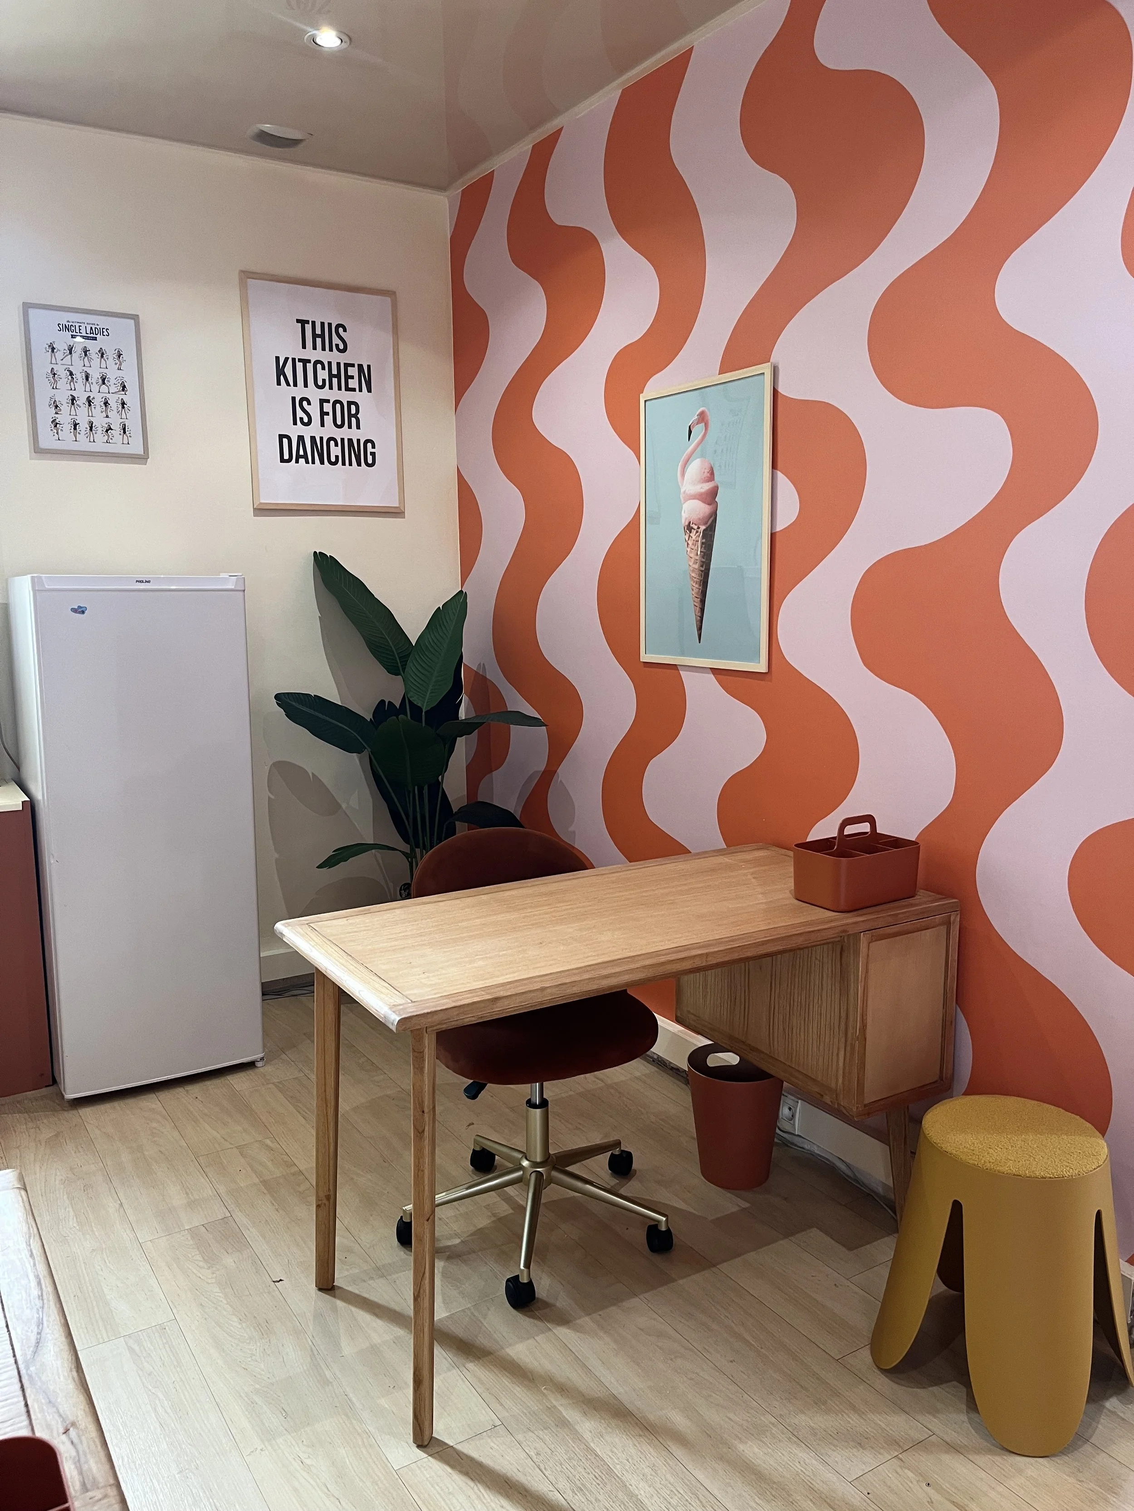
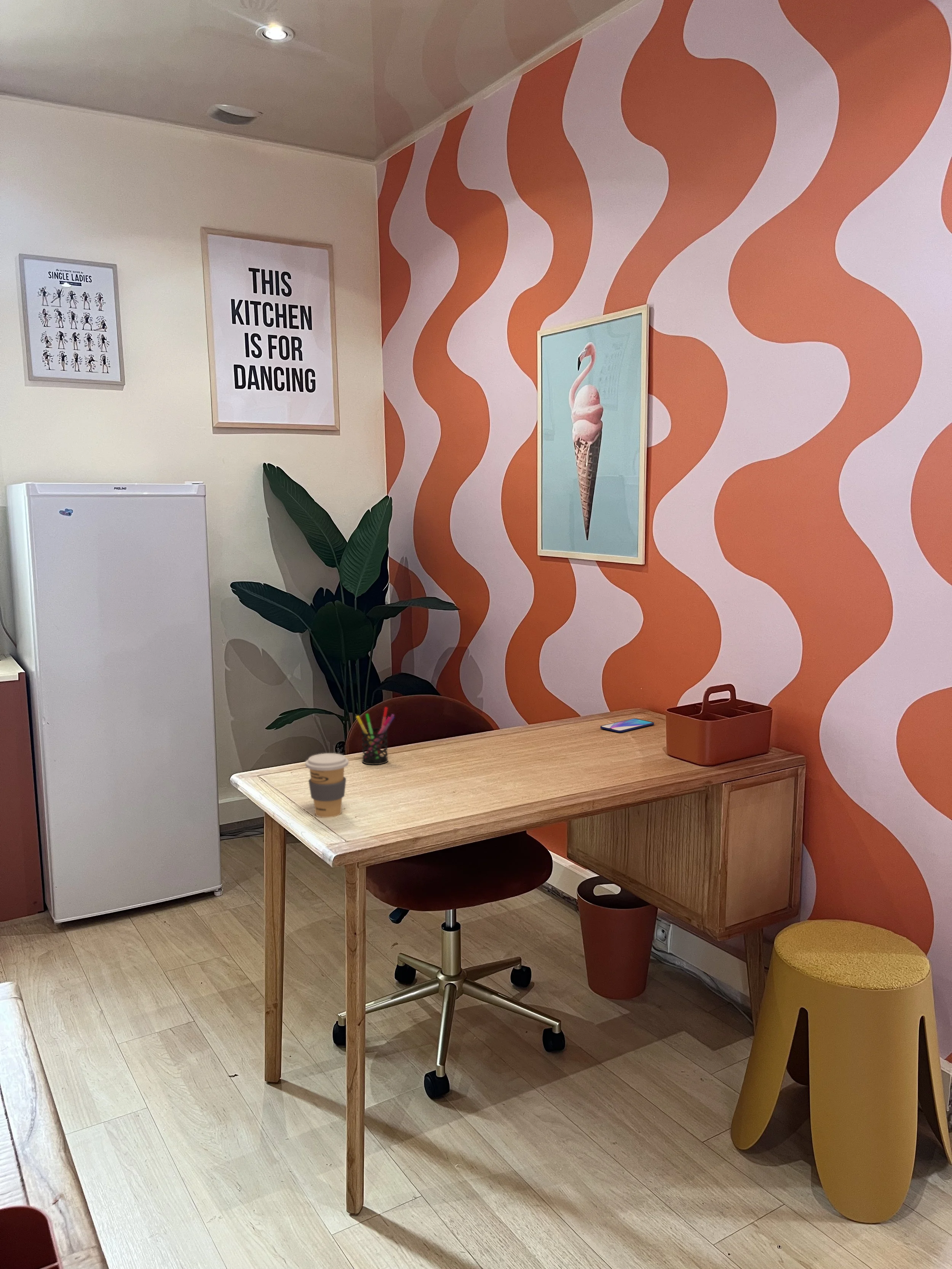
+ coffee cup [305,753,349,818]
+ pen holder [356,707,395,765]
+ smartphone [600,718,655,733]
